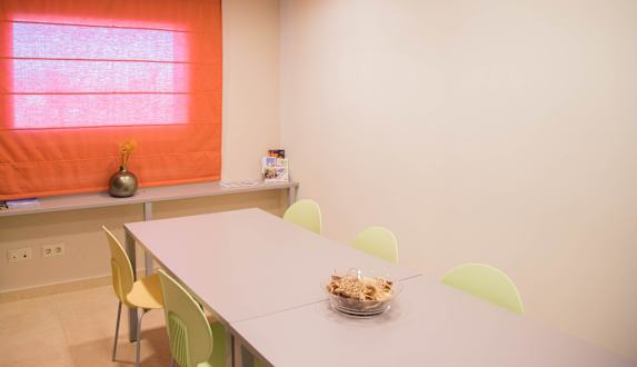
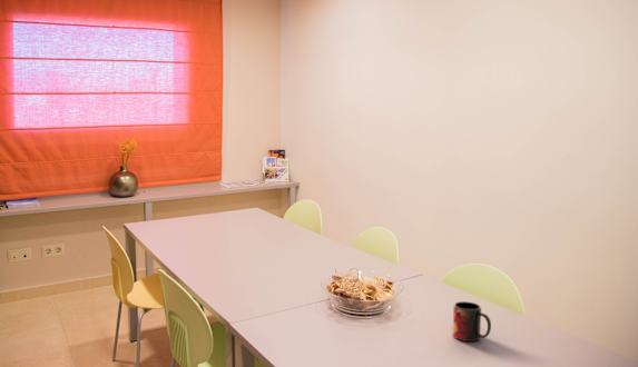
+ mug [451,300,492,343]
